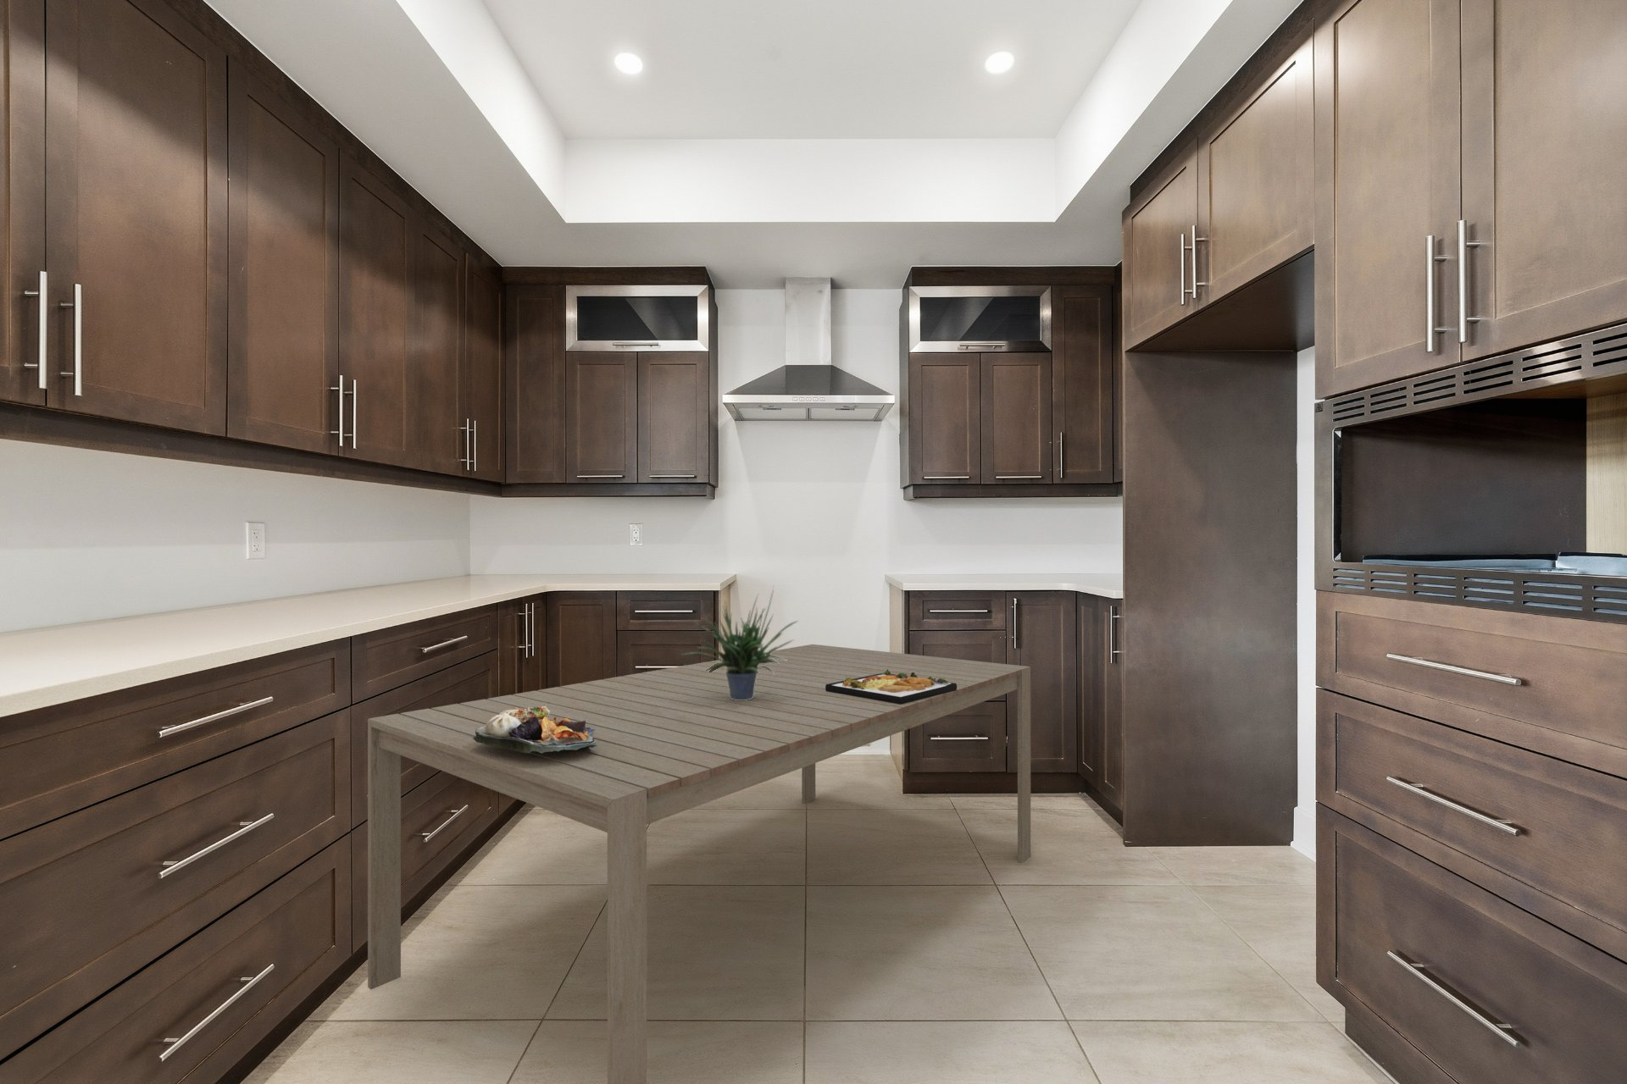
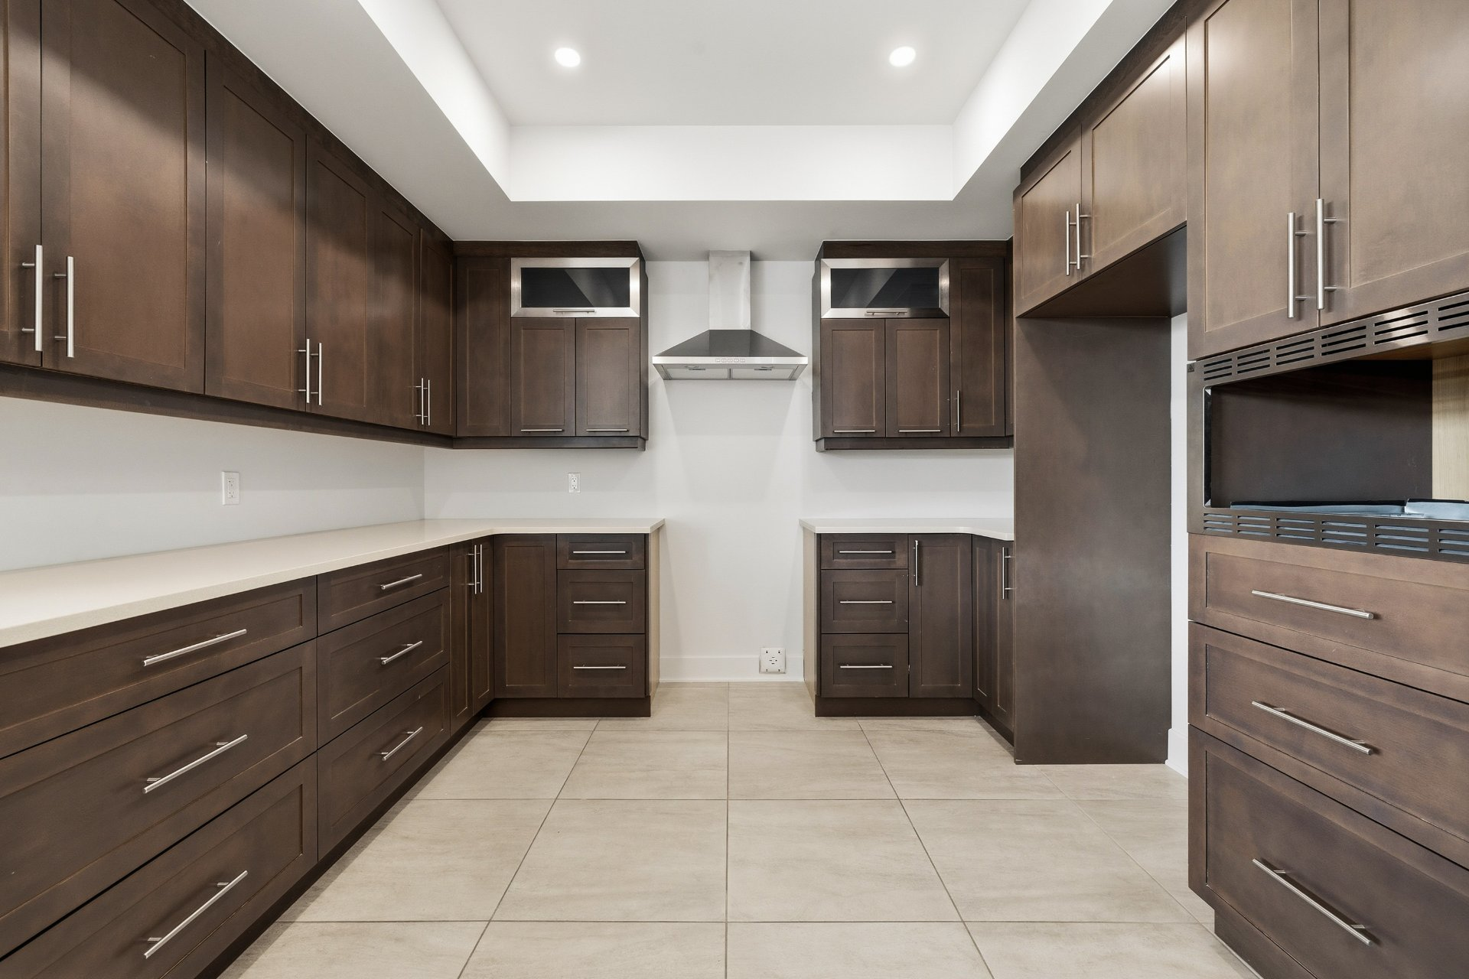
- dining table [367,644,1031,1084]
- food plate [473,707,597,753]
- potted plant [680,586,799,700]
- food plate [826,669,956,704]
